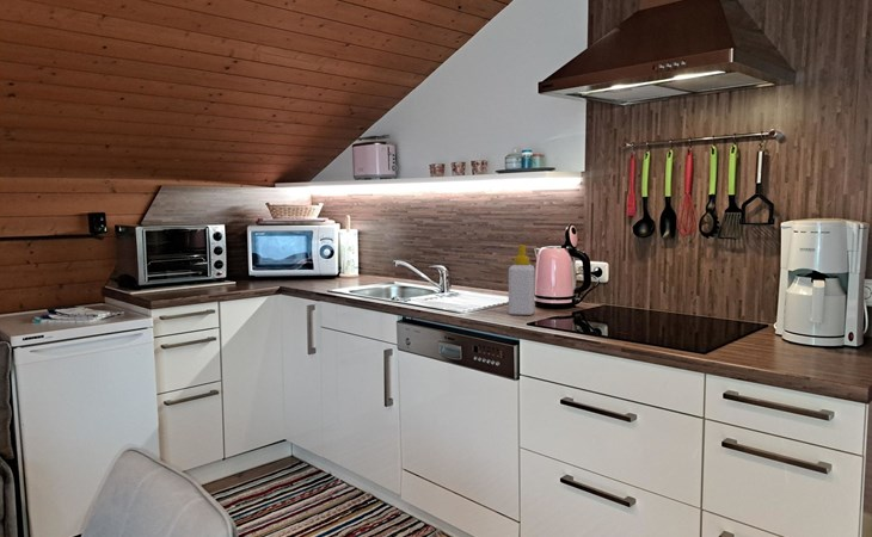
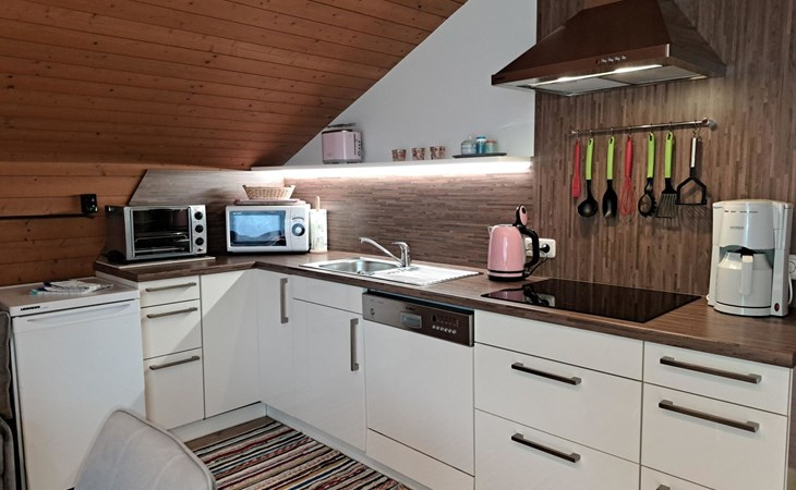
- soap bottle [508,243,536,316]
